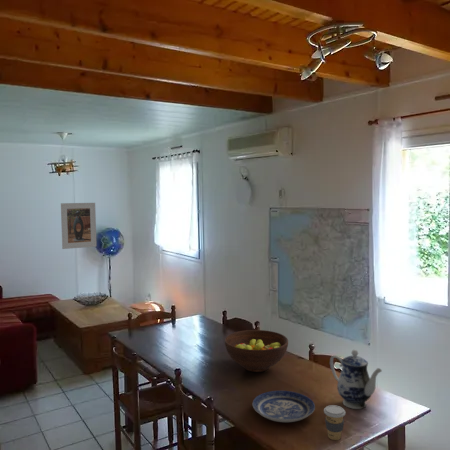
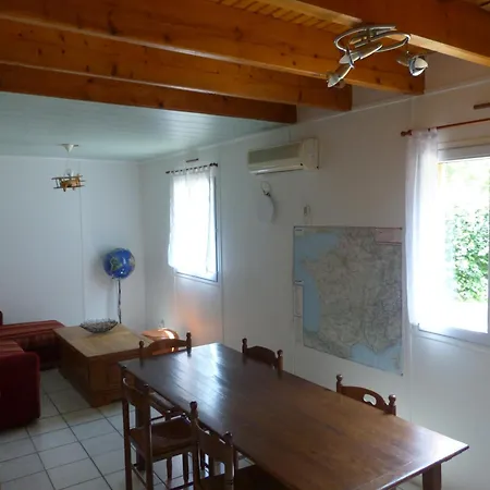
- plate [252,390,316,423]
- fruit bowl [224,329,289,373]
- teapot [329,349,383,410]
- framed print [60,202,97,250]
- coffee cup [323,404,346,441]
